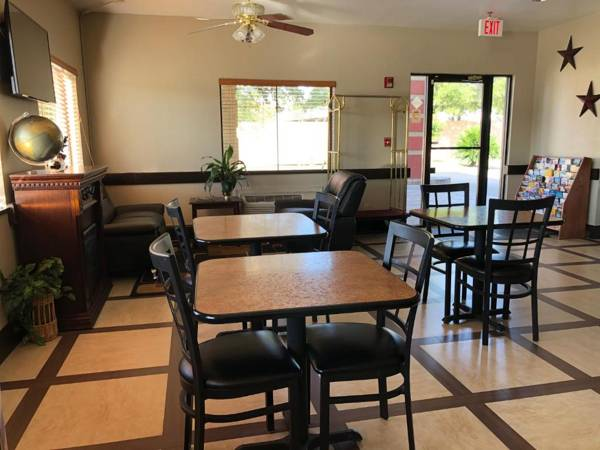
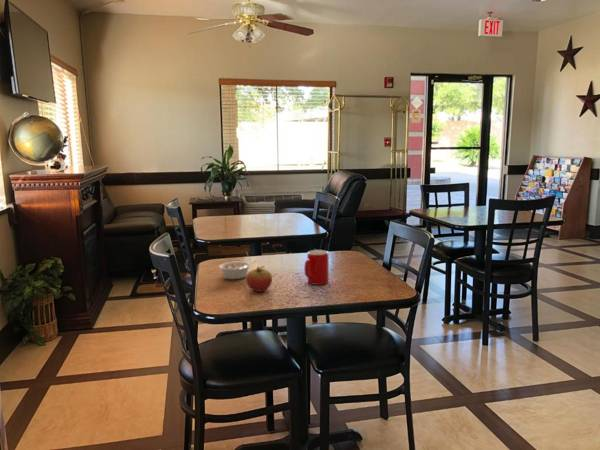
+ fruit [245,265,273,293]
+ cup [303,249,330,286]
+ legume [218,260,258,280]
